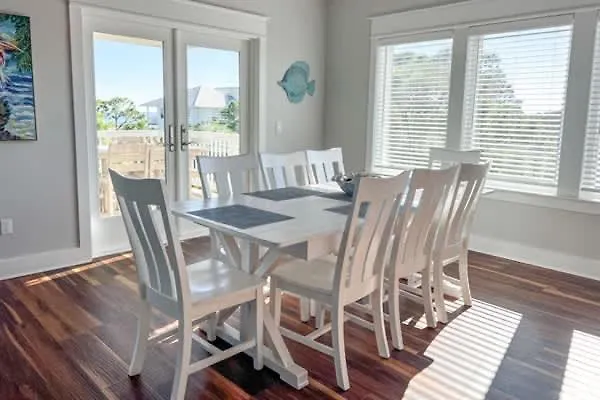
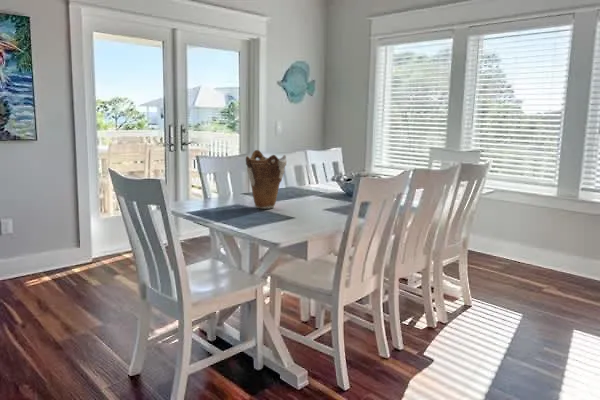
+ vase [245,149,288,210]
